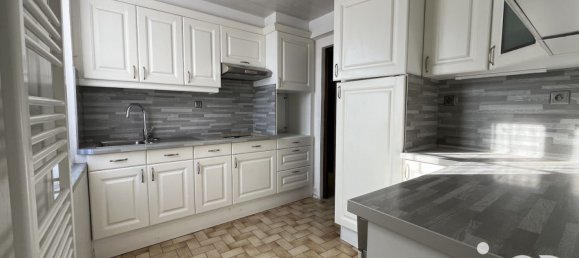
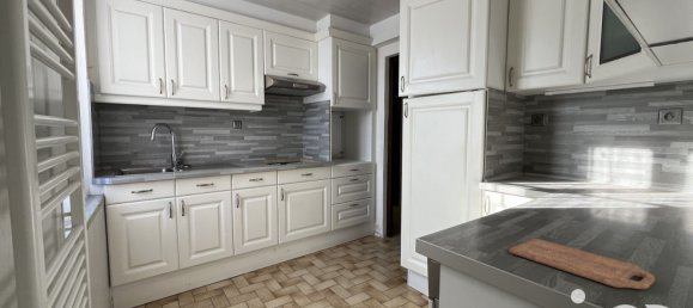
+ cutting board [509,238,656,290]
